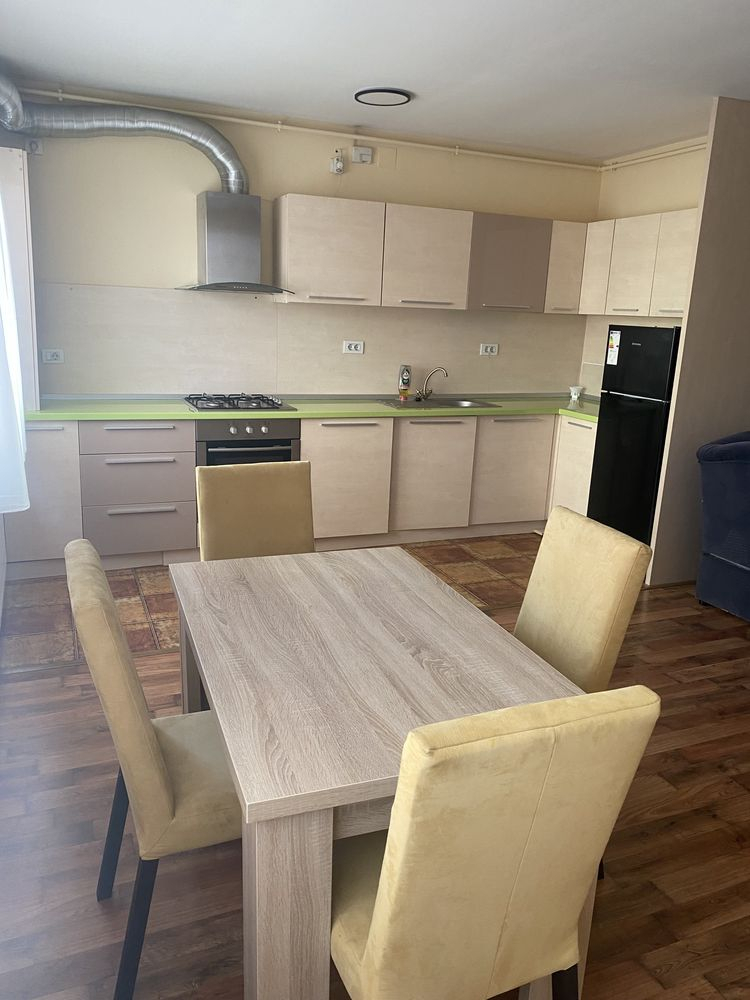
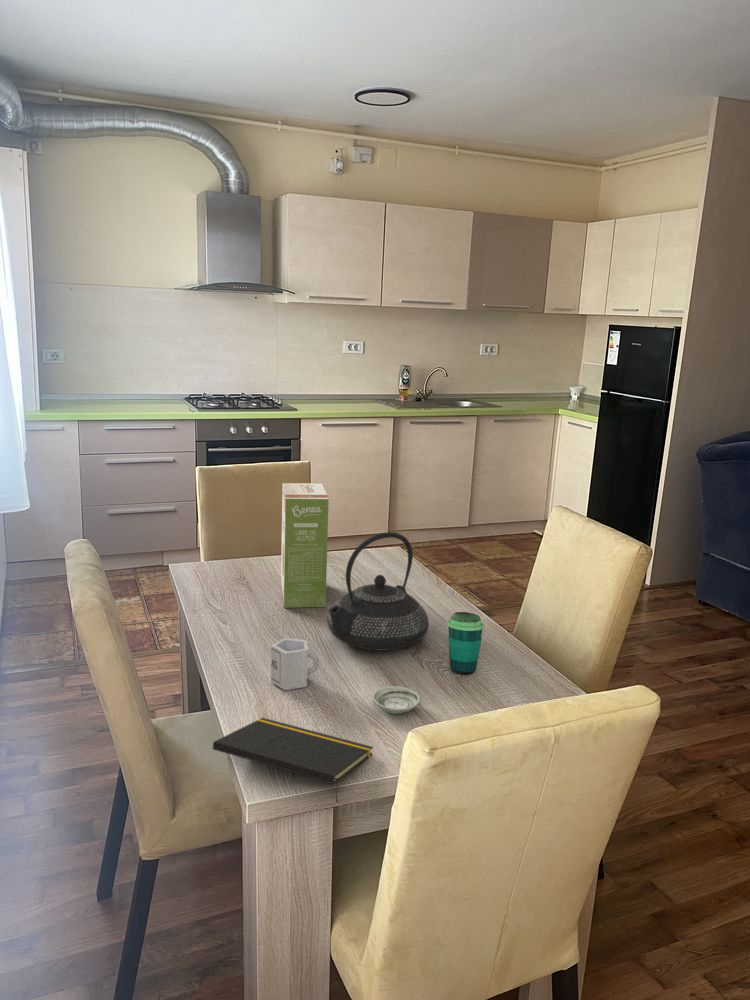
+ notepad [212,717,374,804]
+ food box [280,482,330,609]
+ cup [446,611,485,675]
+ saucer [371,685,421,715]
+ cup [270,637,319,691]
+ teapot [326,531,430,651]
